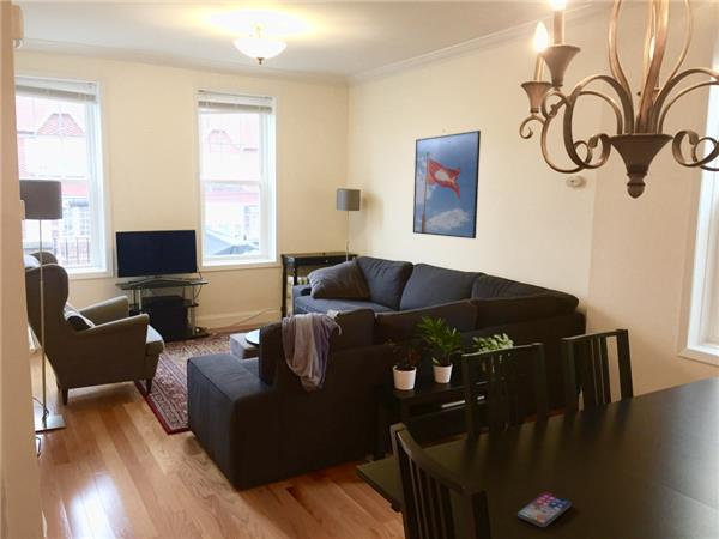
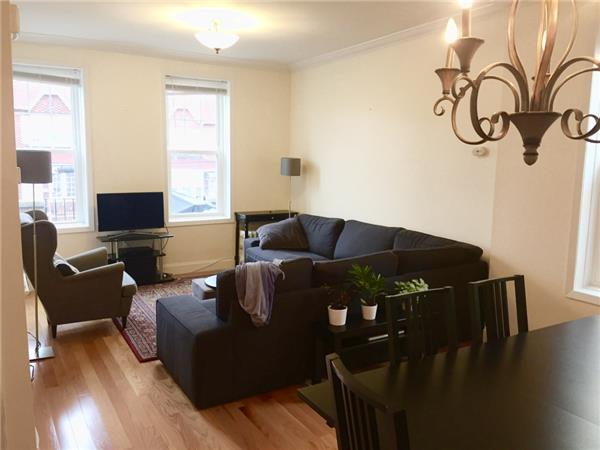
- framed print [412,129,482,240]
- smartphone [516,491,572,528]
